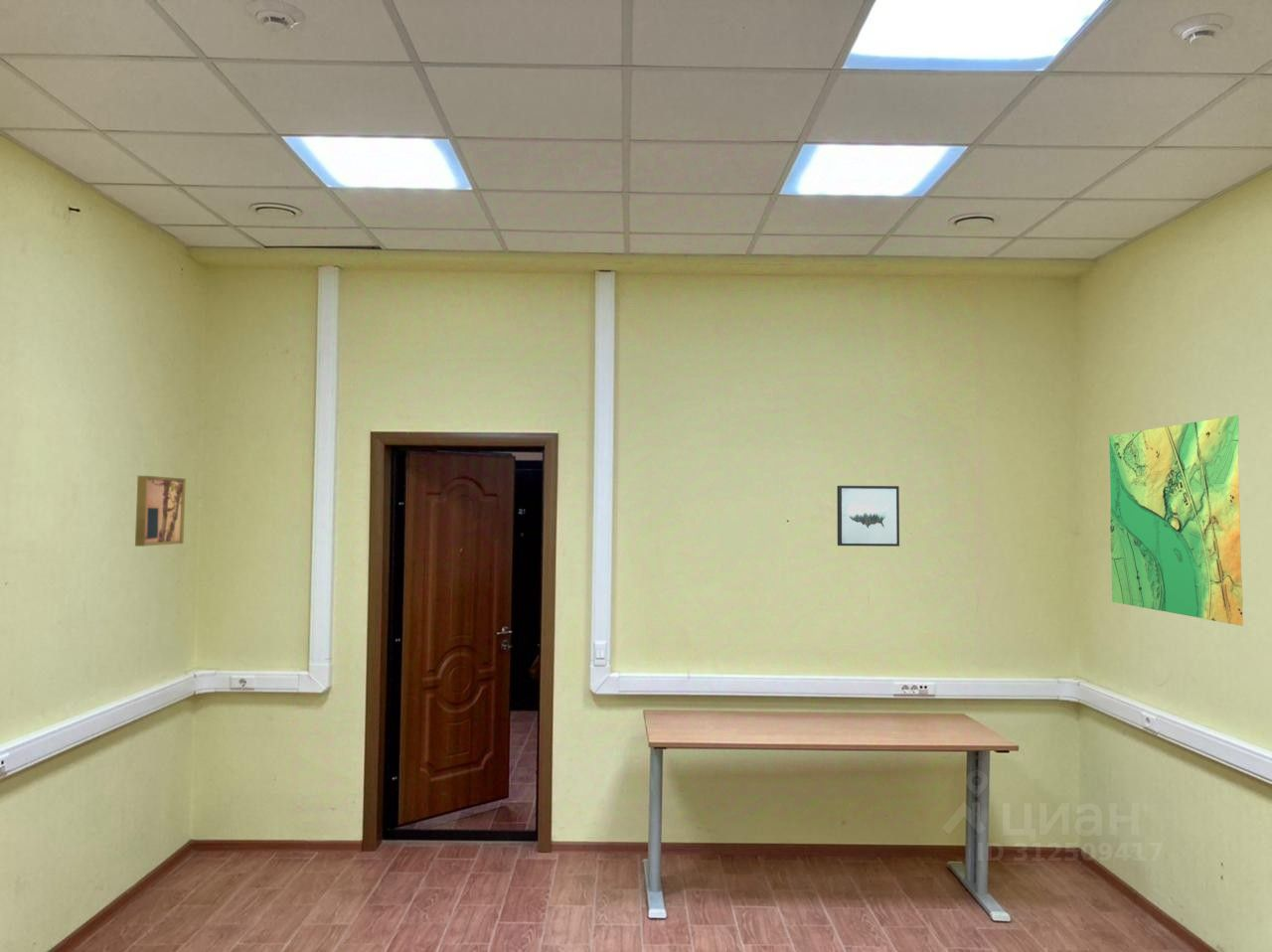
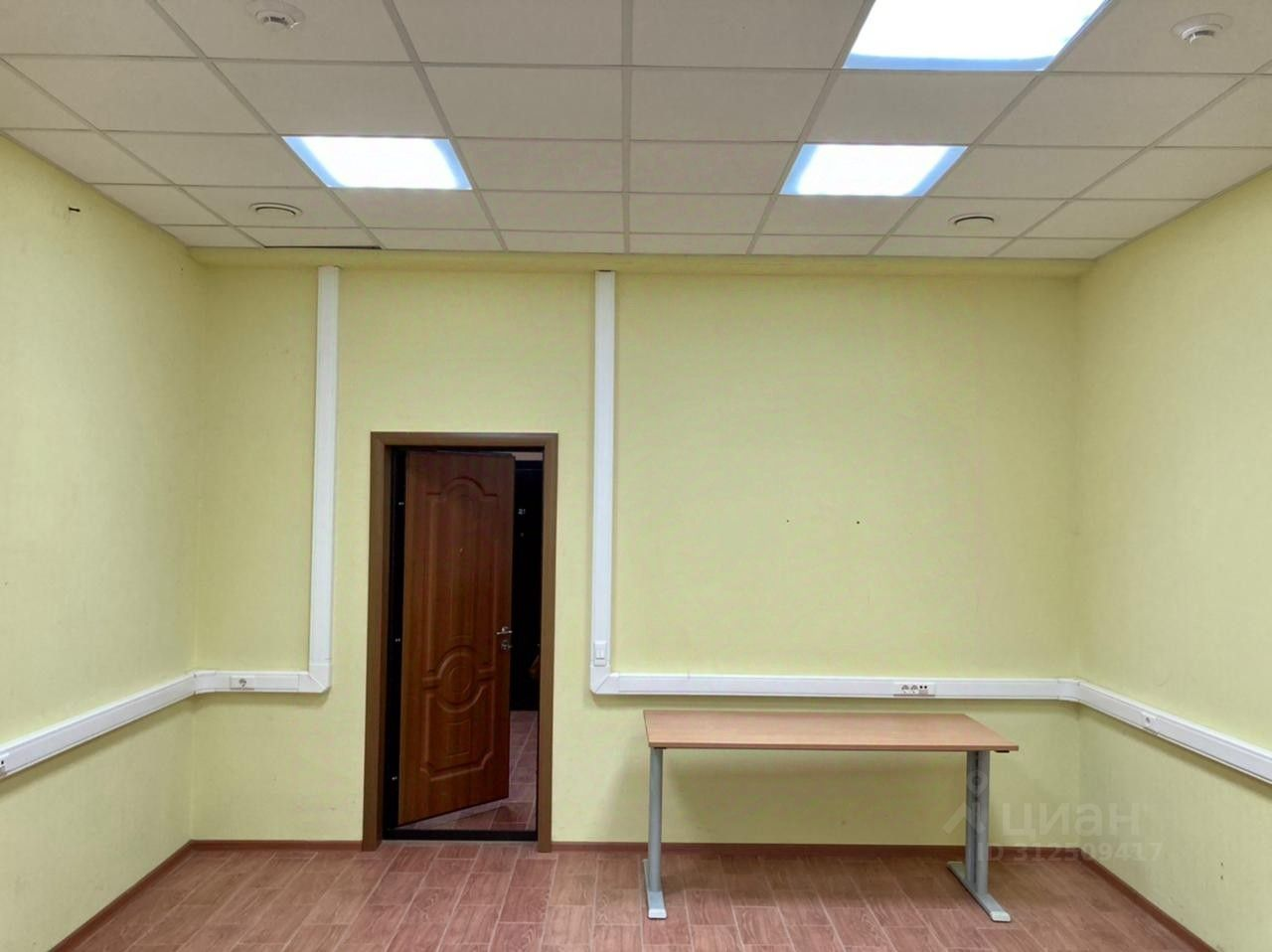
- map [1108,414,1244,627]
- wall art [836,485,900,548]
- wall art [134,475,187,548]
